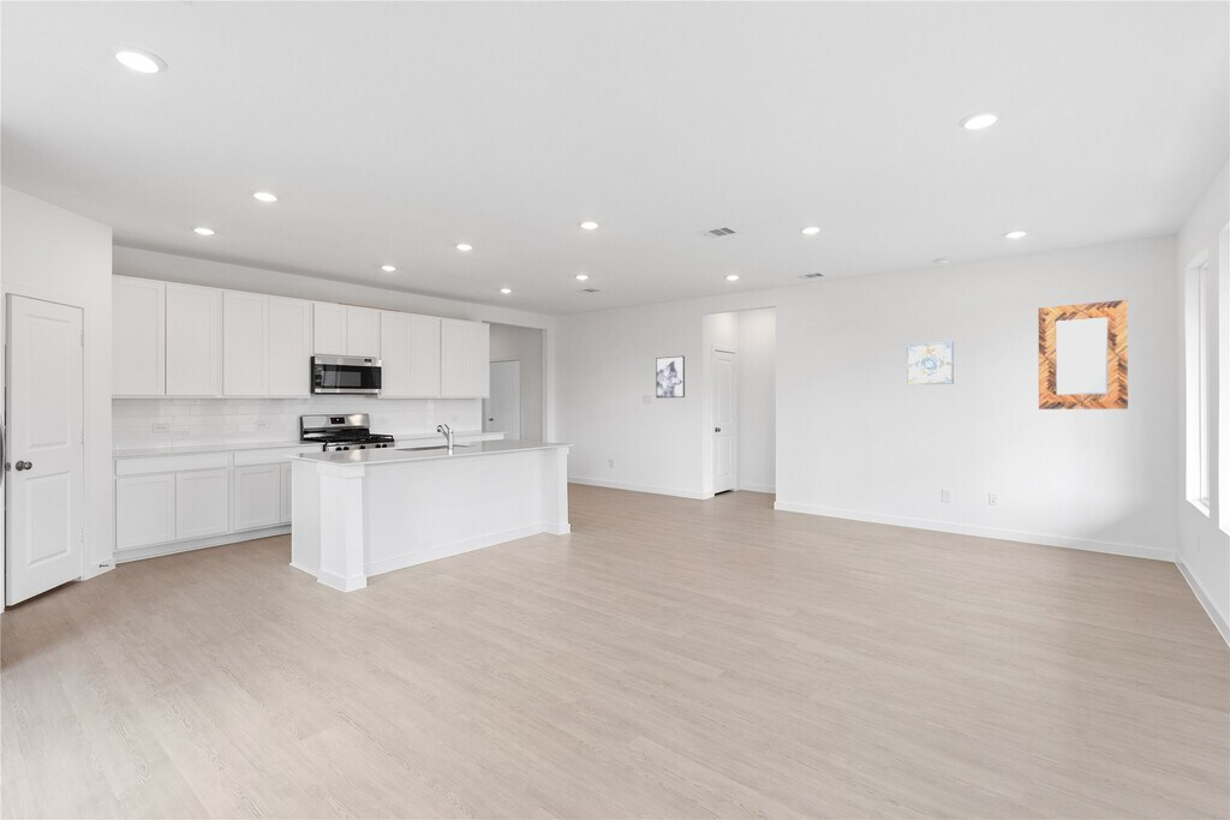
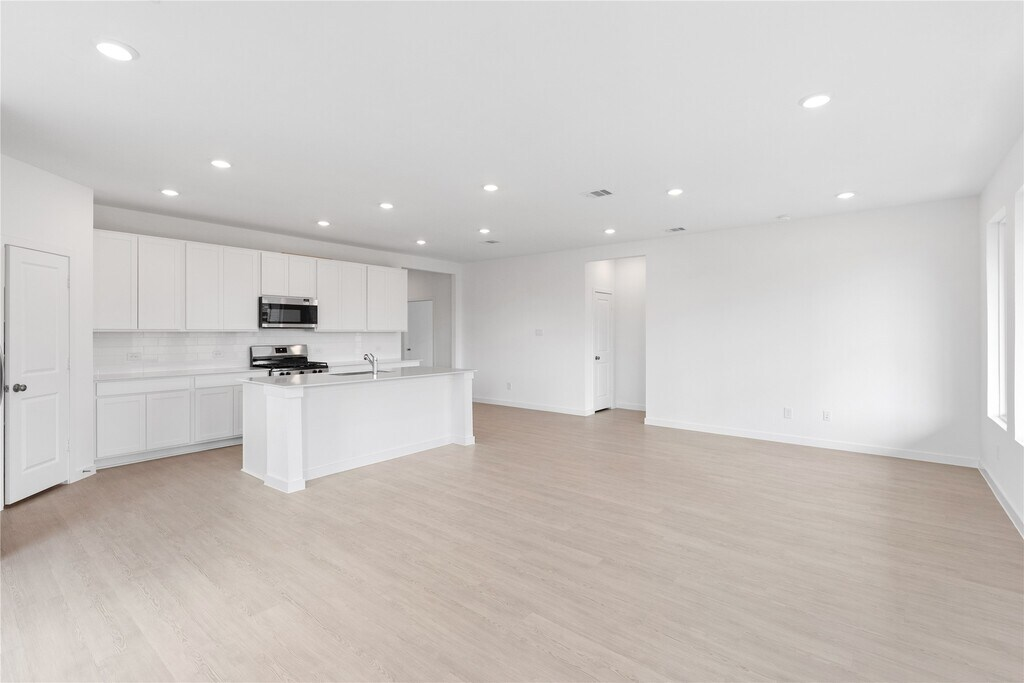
- wall art [906,341,955,387]
- wall art [655,355,686,399]
- home mirror [1038,299,1129,411]
